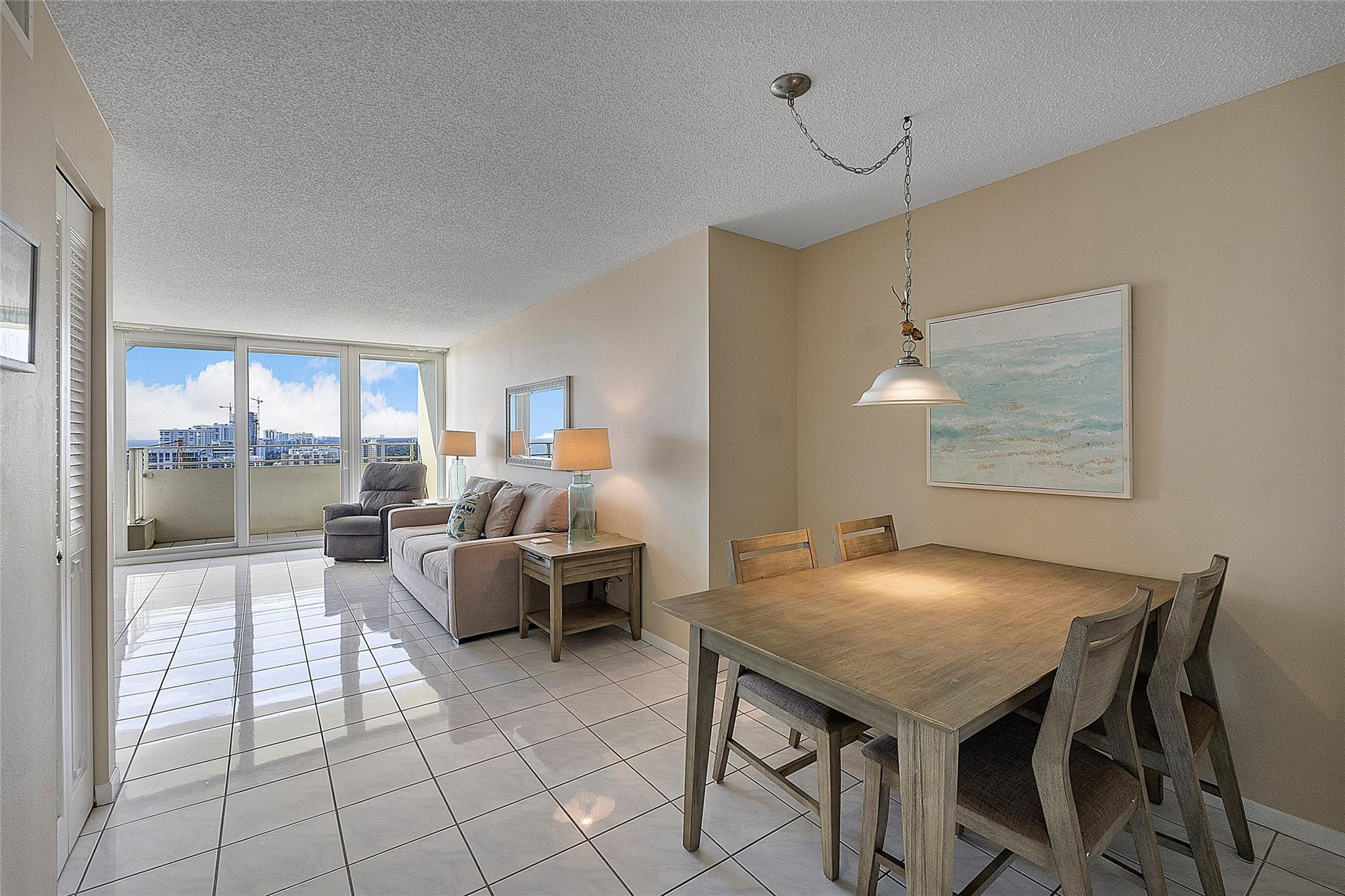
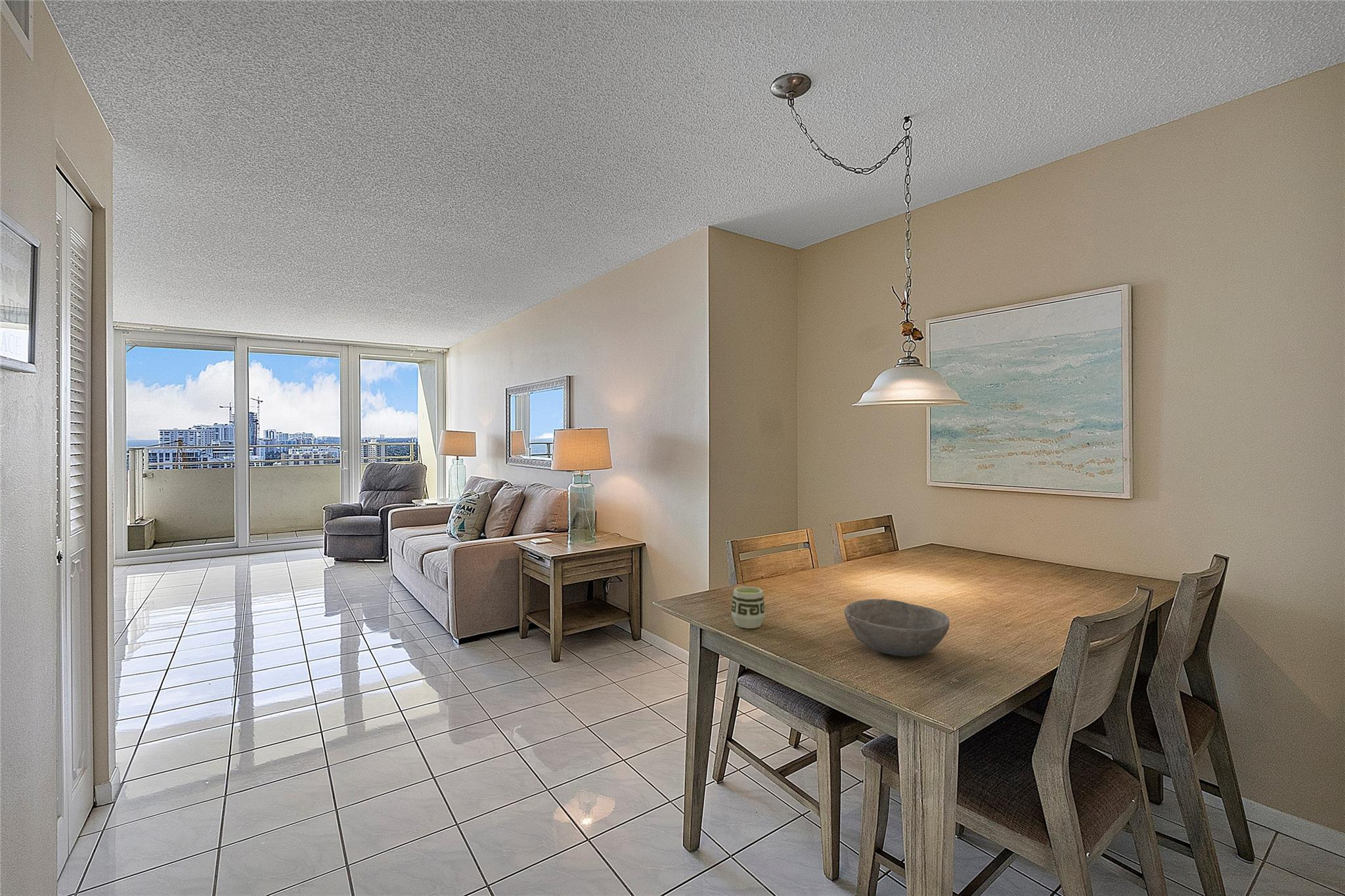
+ bowl [844,598,950,657]
+ cup [731,586,766,629]
